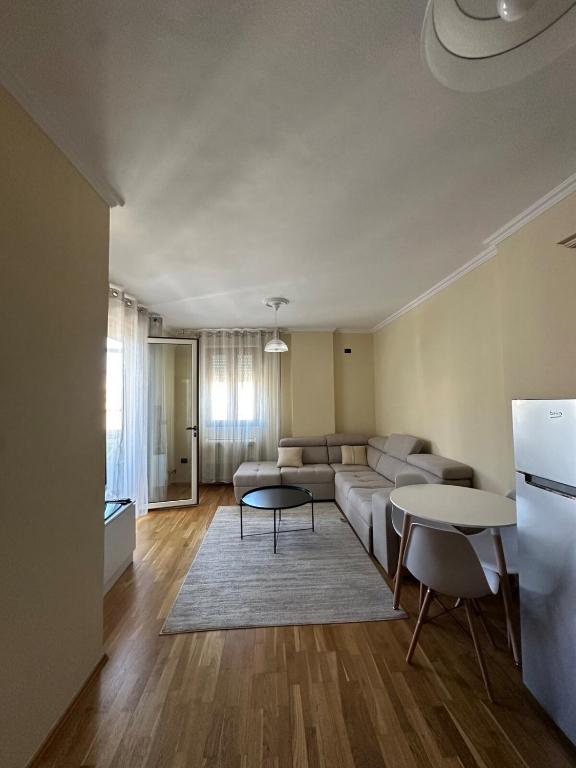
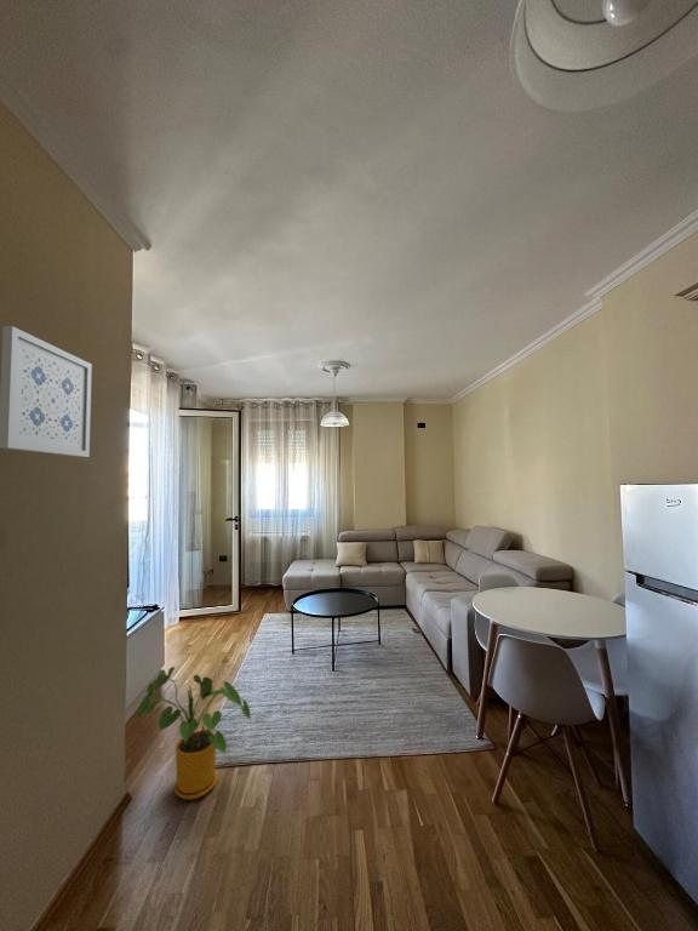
+ wall art [0,325,93,458]
+ house plant [137,666,252,801]
